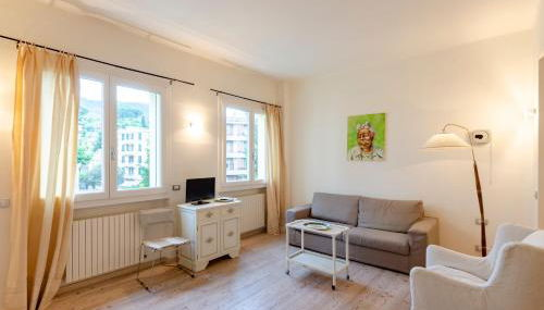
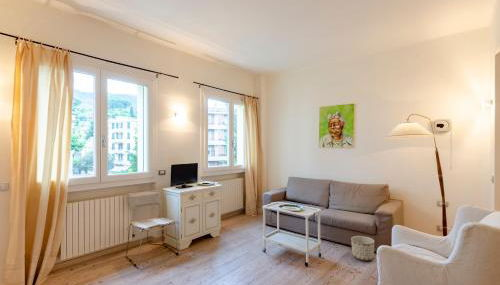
+ planter [350,235,375,261]
